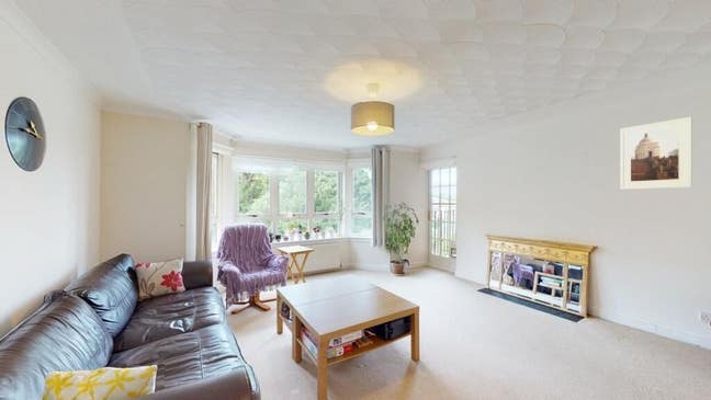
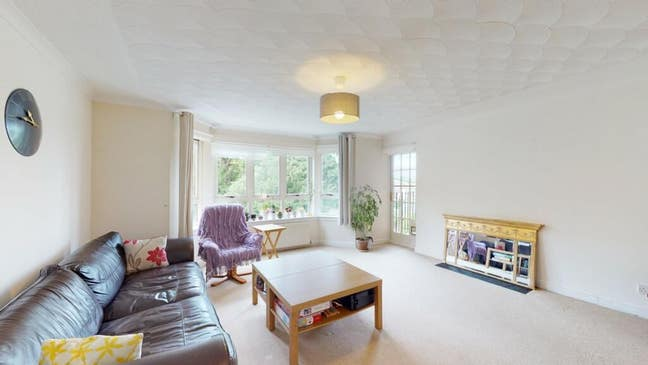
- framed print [620,116,693,191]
